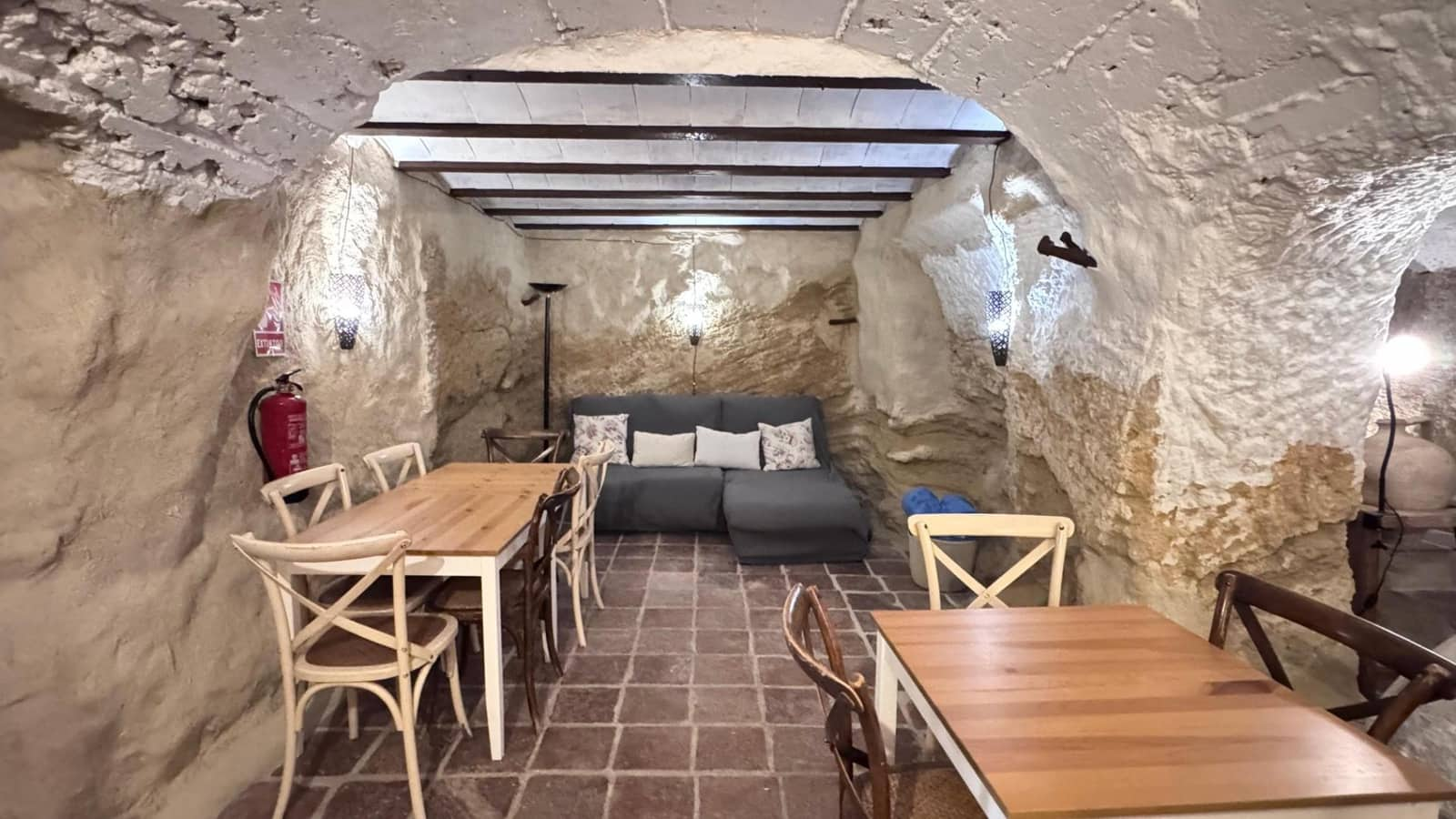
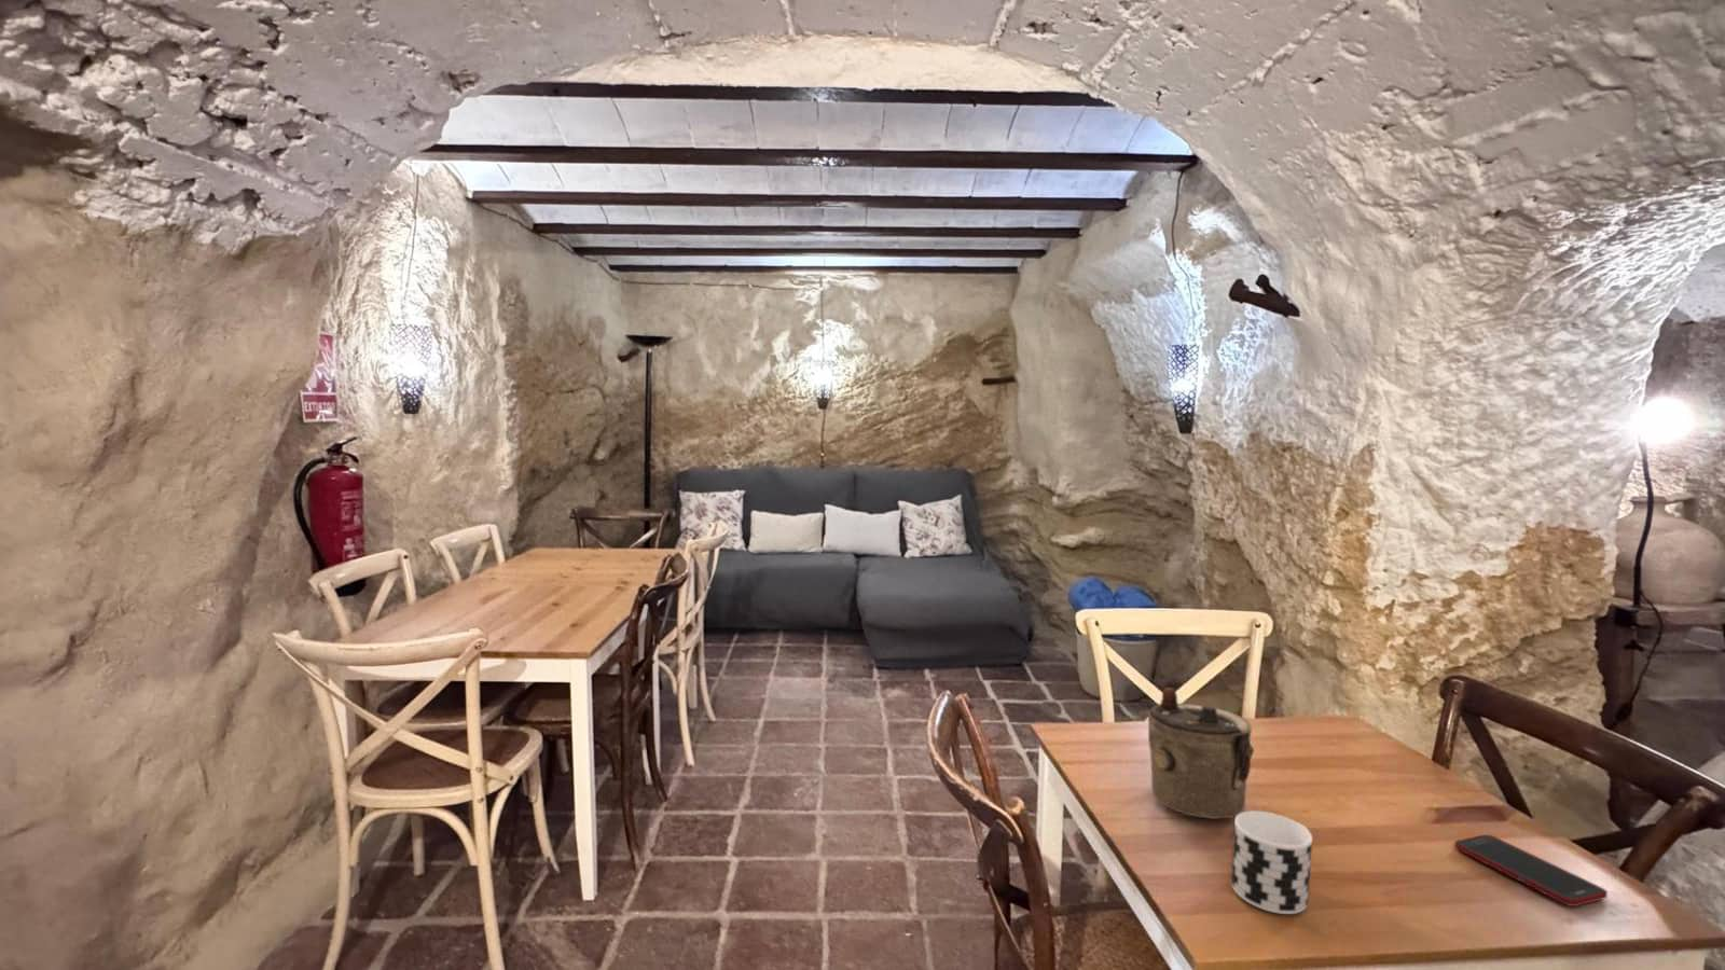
+ teapot [1140,687,1255,822]
+ cell phone [1454,834,1609,907]
+ cup [1230,809,1313,916]
